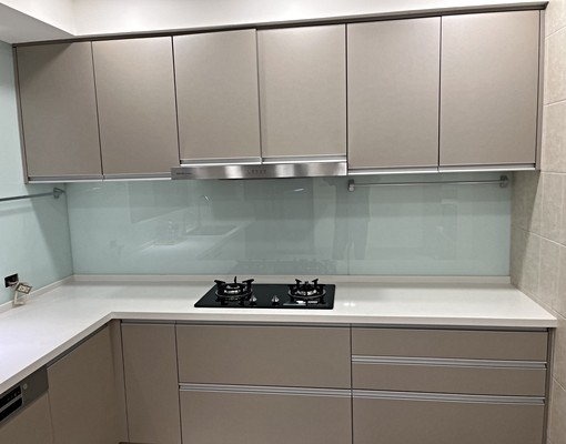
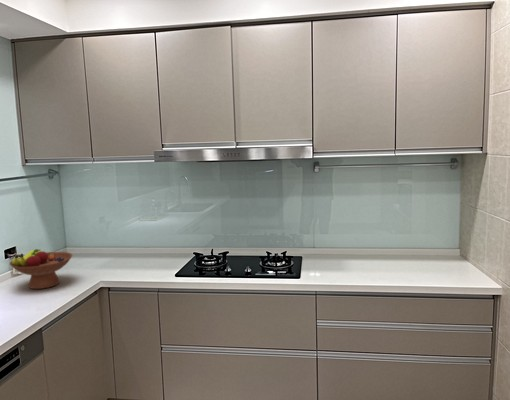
+ fruit bowl [8,248,73,290]
